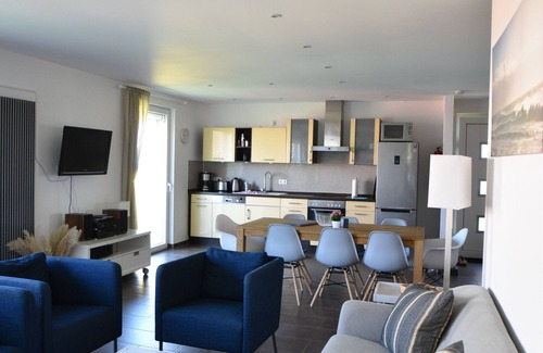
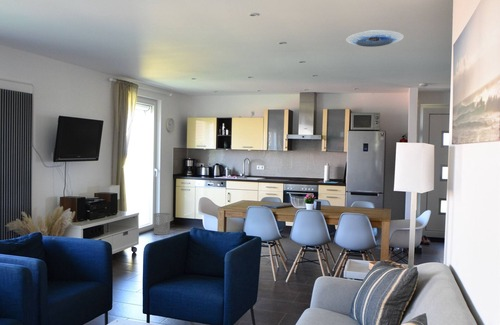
+ waste bin [152,212,171,236]
+ dome light [345,29,405,48]
